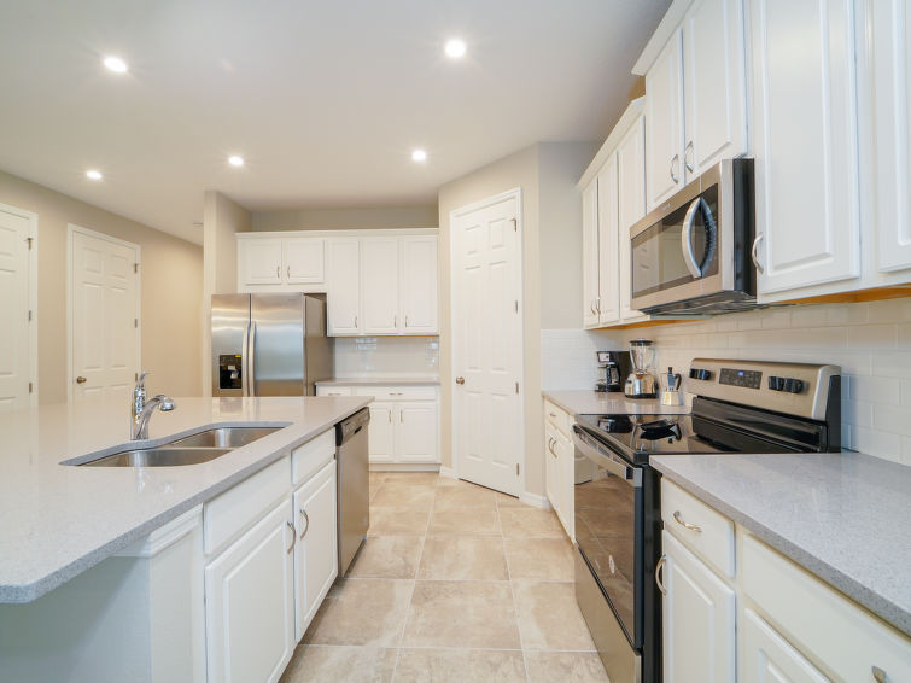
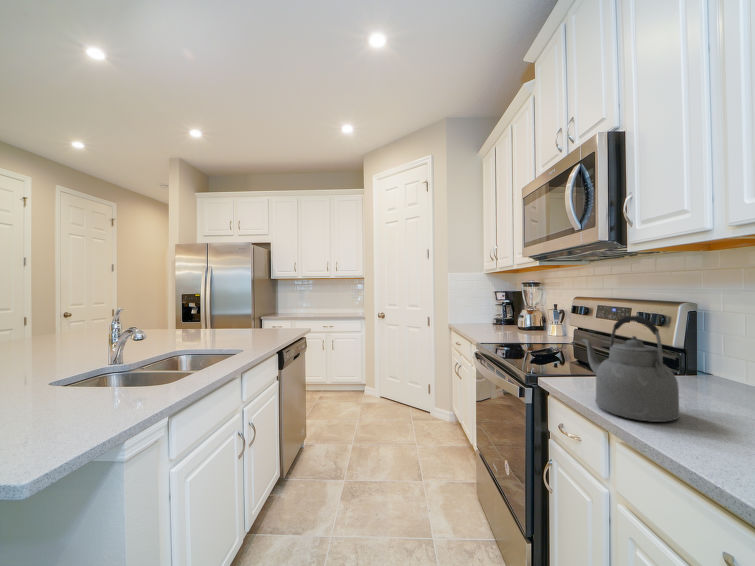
+ kettle [578,315,681,423]
